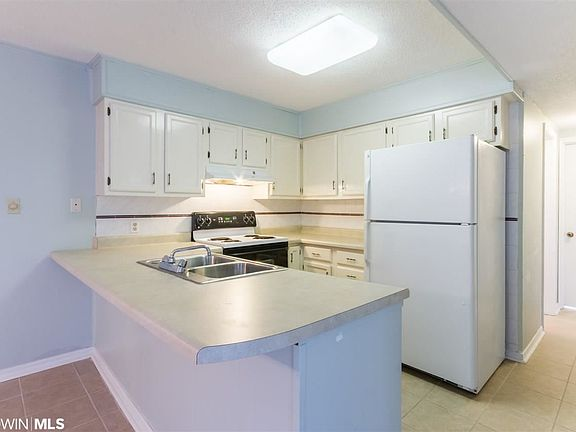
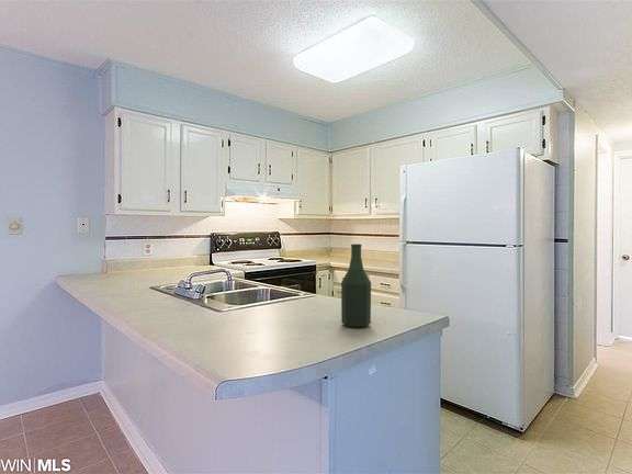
+ bottle [340,242,372,329]
